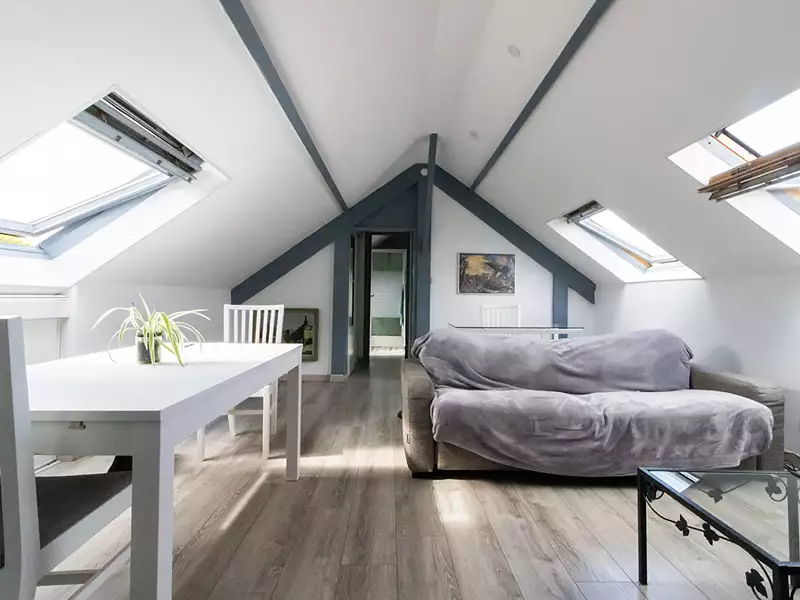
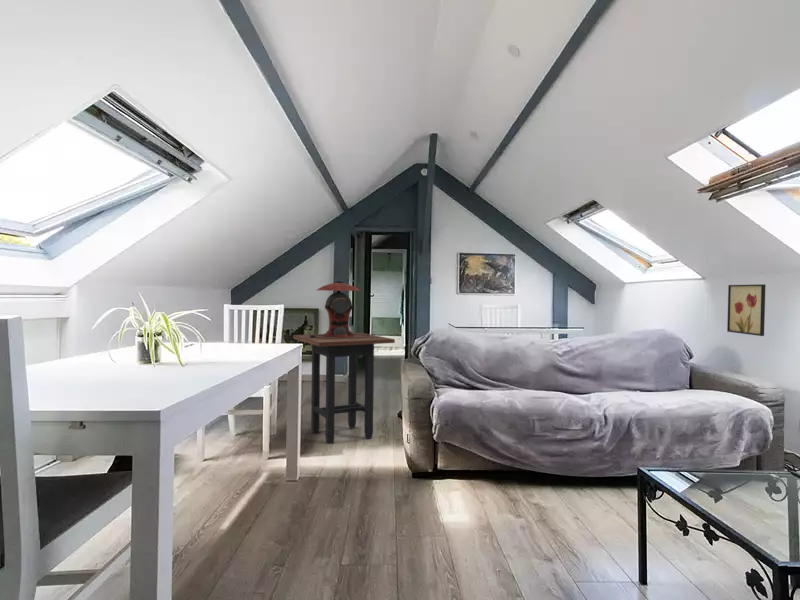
+ table lamp [310,280,369,339]
+ side table [292,332,396,445]
+ wall art [726,283,766,337]
